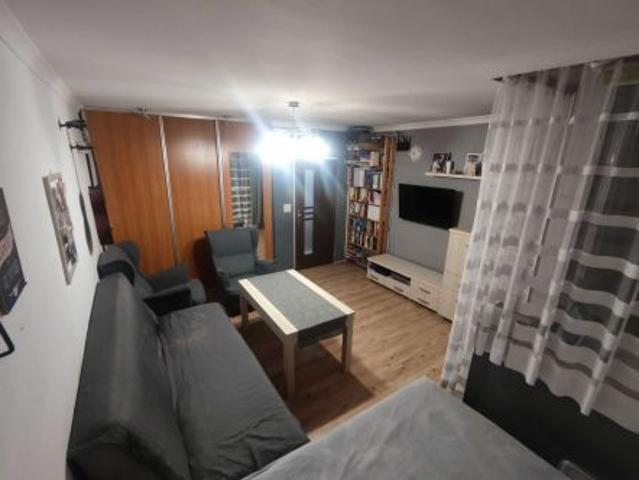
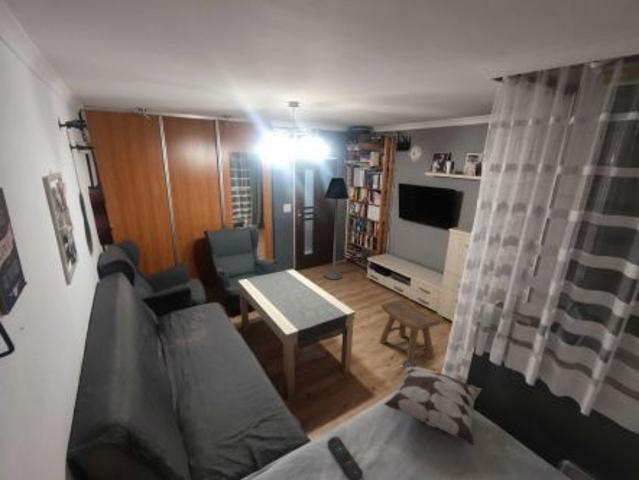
+ remote control [327,436,364,480]
+ floor lamp [323,176,350,281]
+ decorative pillow [383,360,483,447]
+ stool [378,298,442,367]
